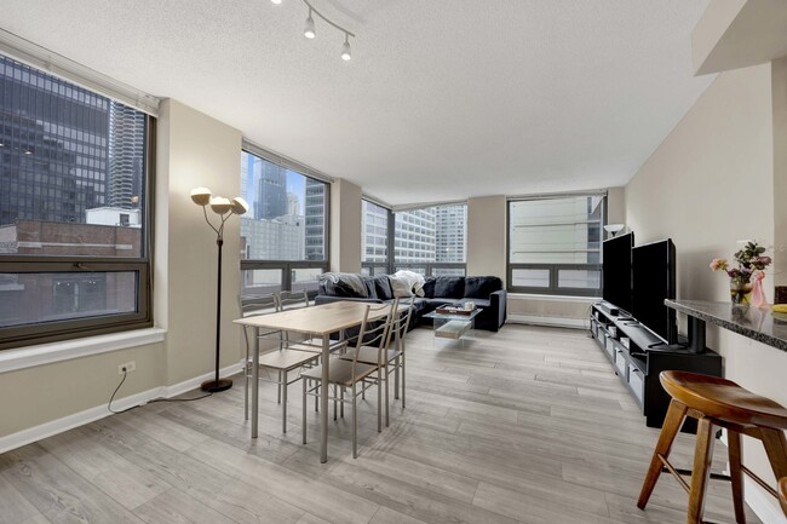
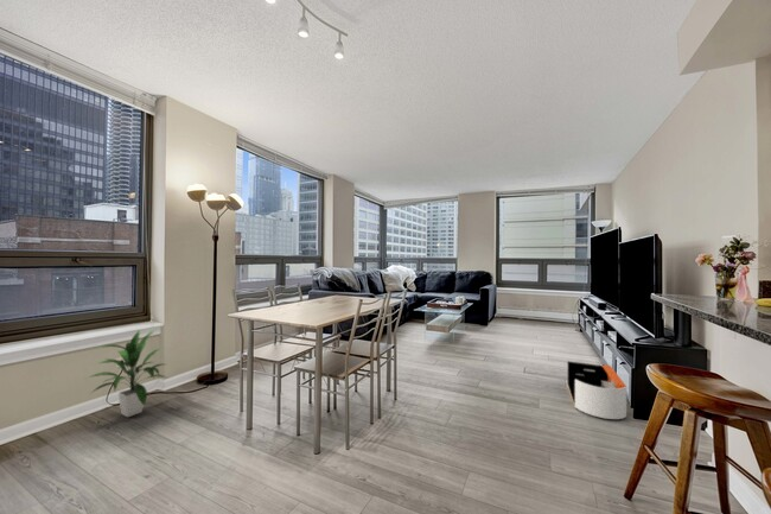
+ indoor plant [84,326,167,418]
+ storage bin [566,361,627,420]
